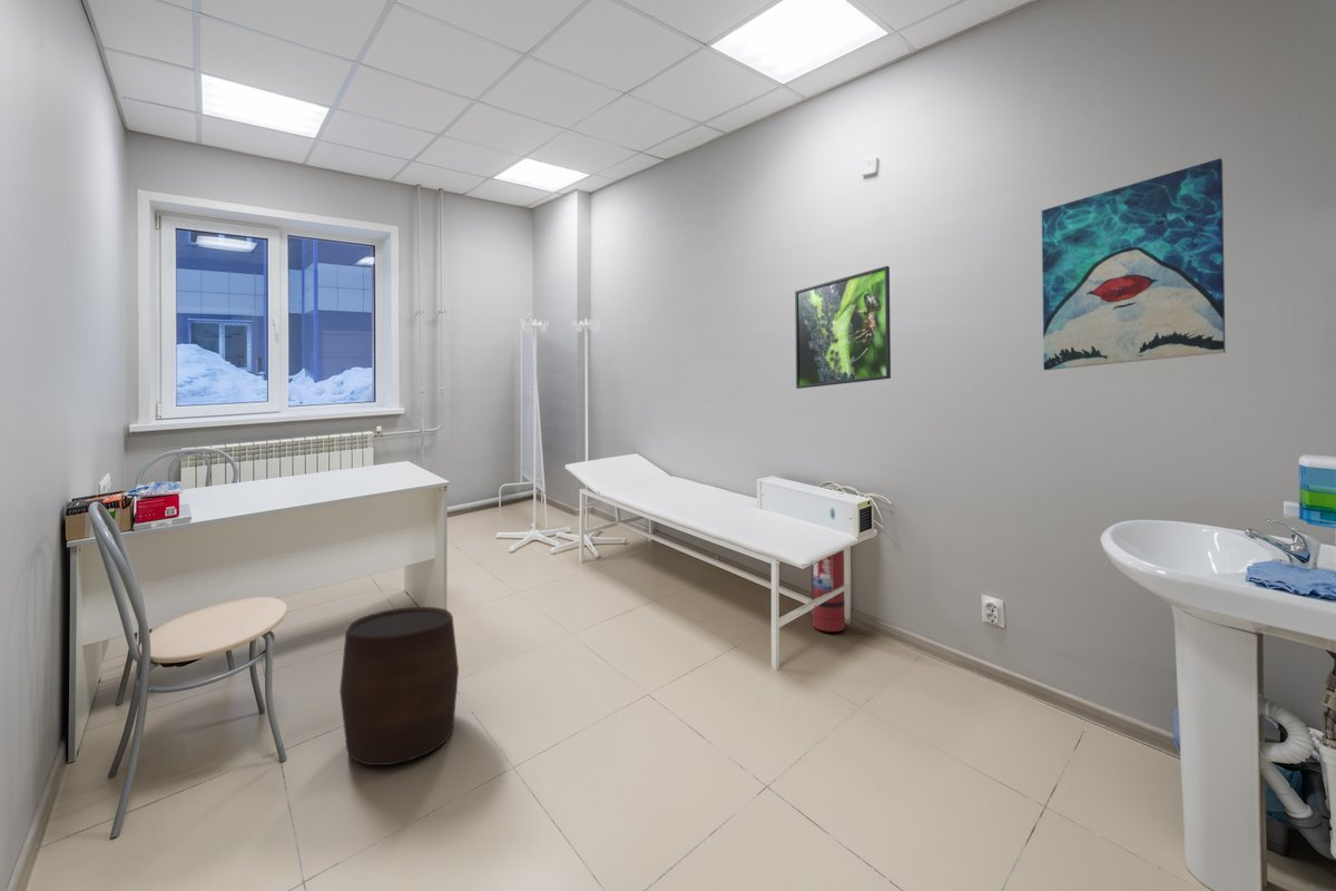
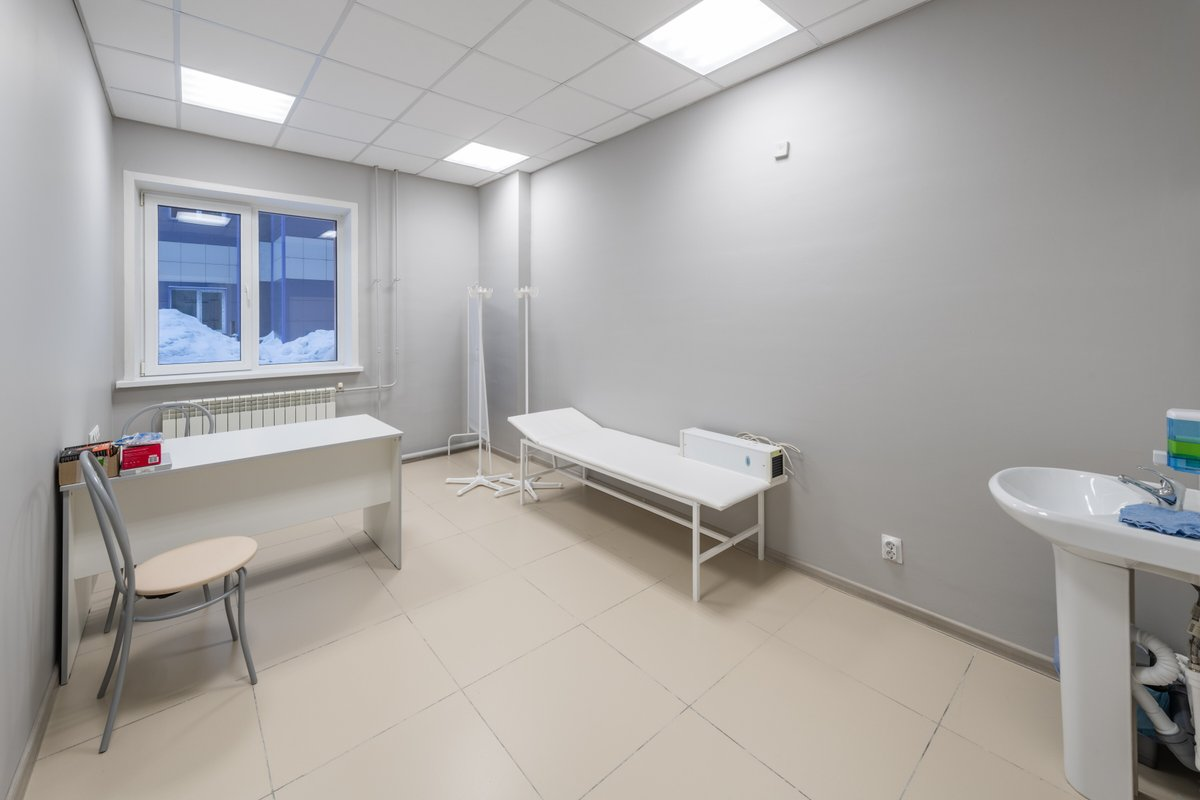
- fire extinguisher [811,550,846,633]
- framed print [794,265,892,390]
- stool [338,606,460,766]
- wall art [1041,157,1227,372]
